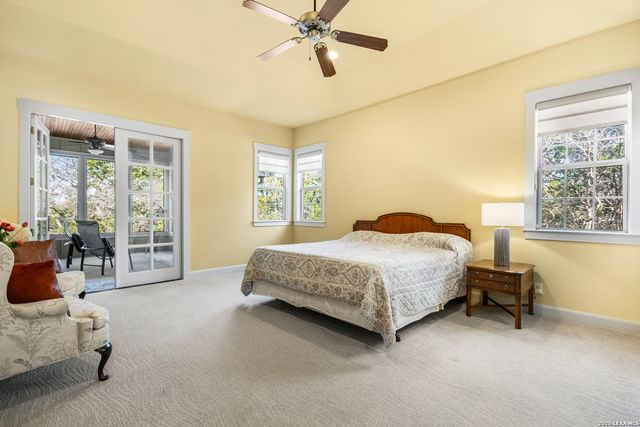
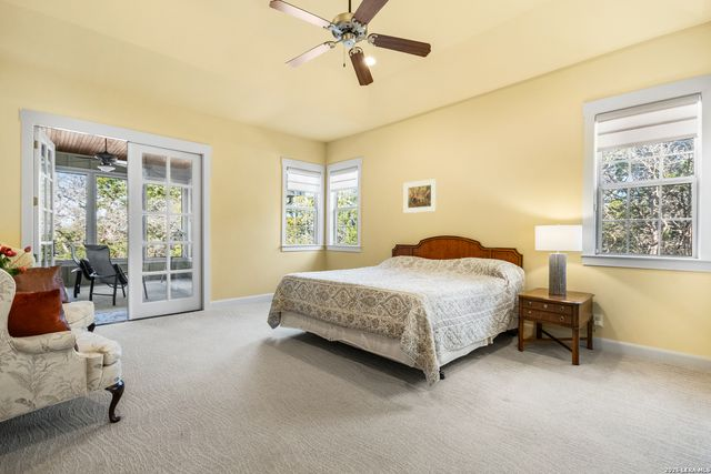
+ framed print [403,178,438,214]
